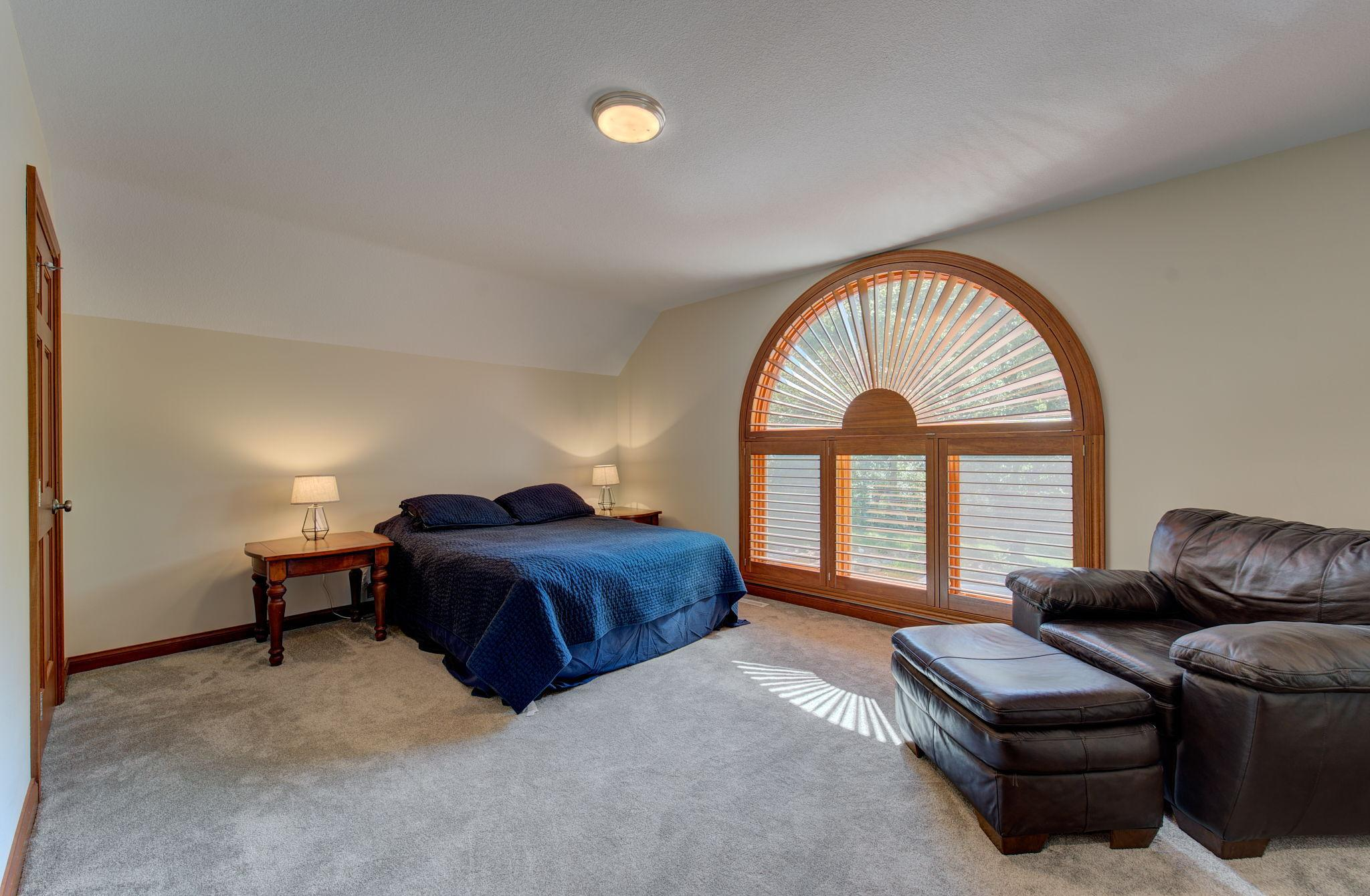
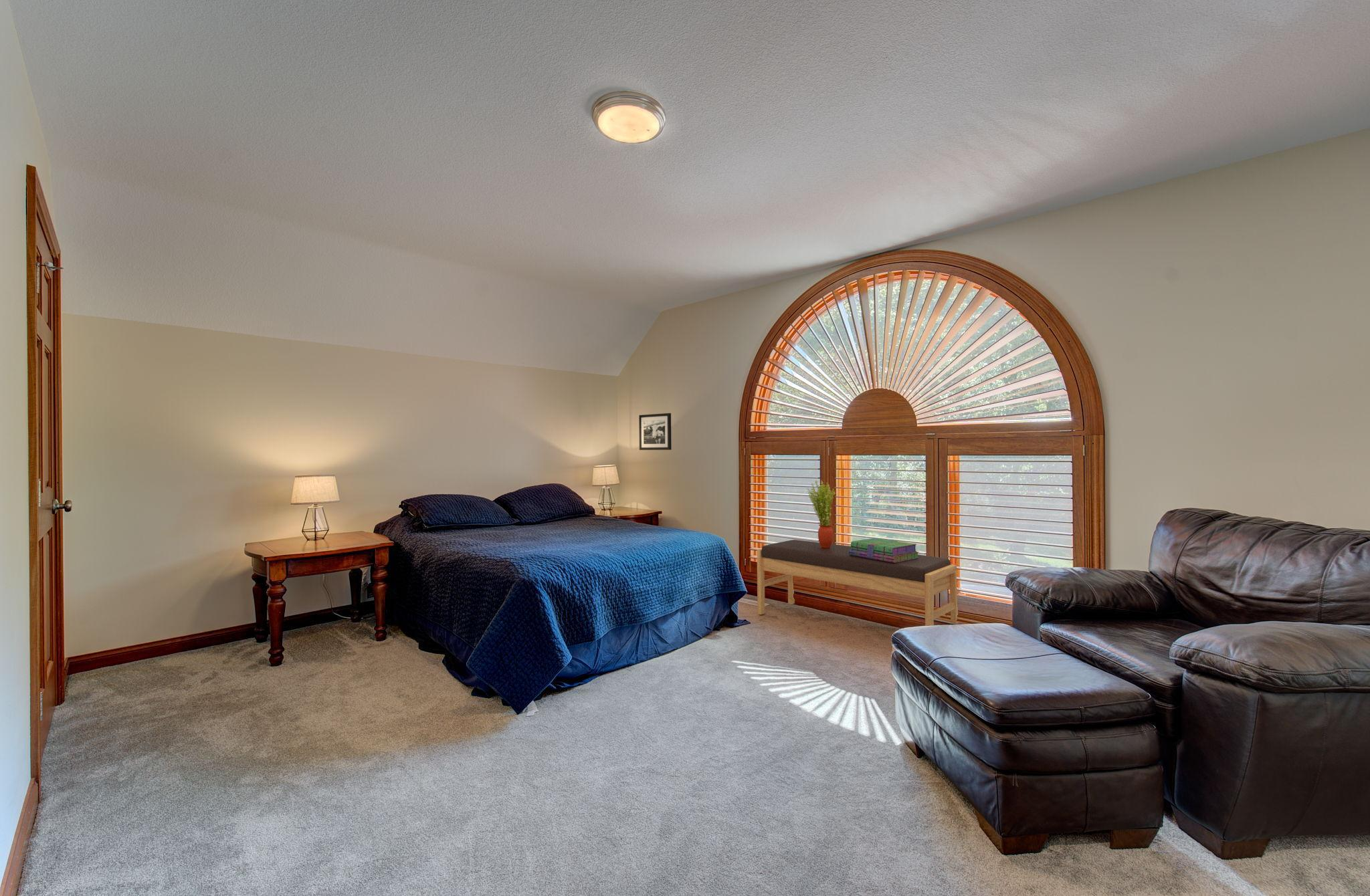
+ bench [757,539,959,627]
+ picture frame [638,413,672,451]
+ potted plant [807,480,836,548]
+ stack of books [849,538,920,563]
